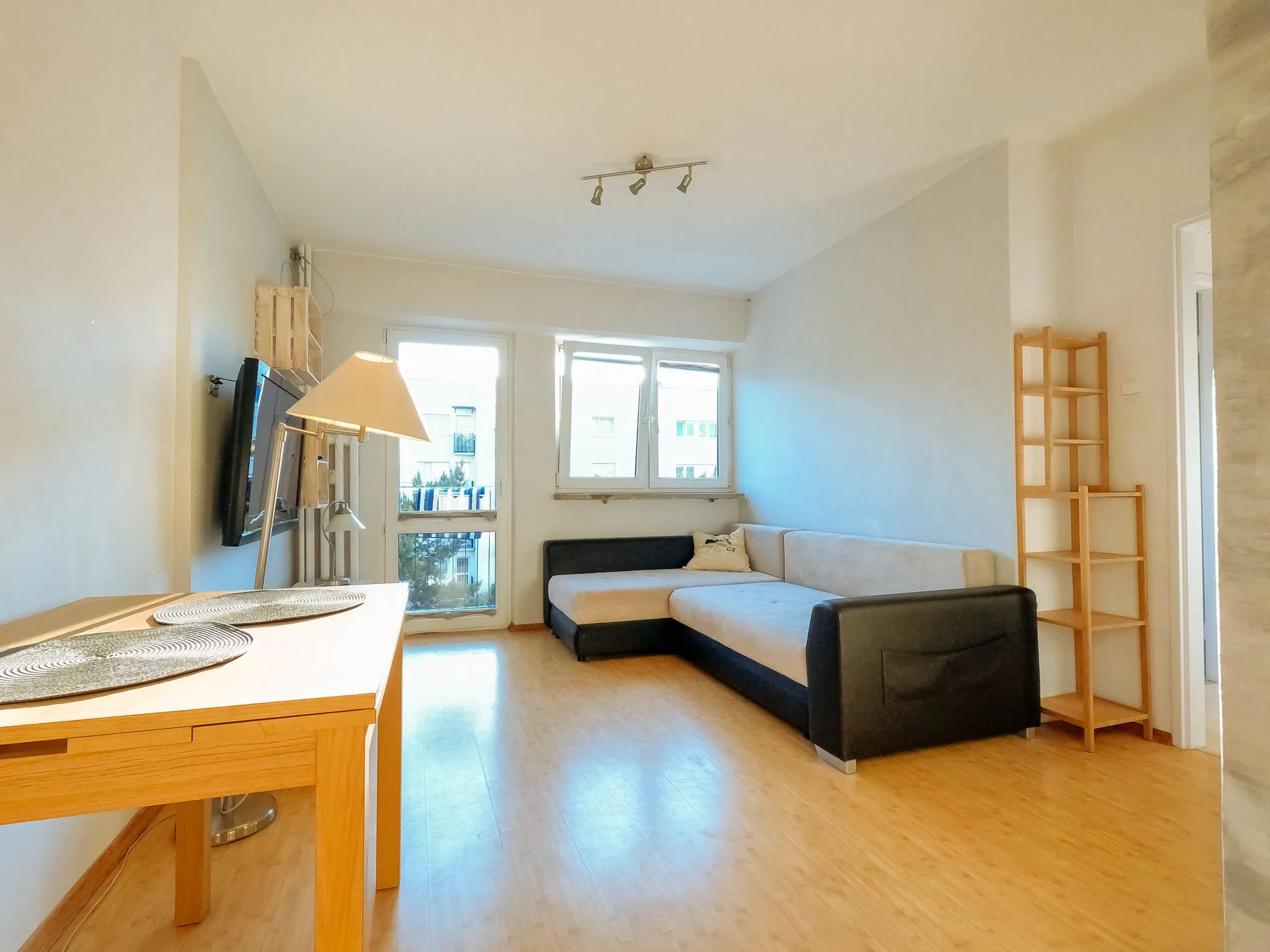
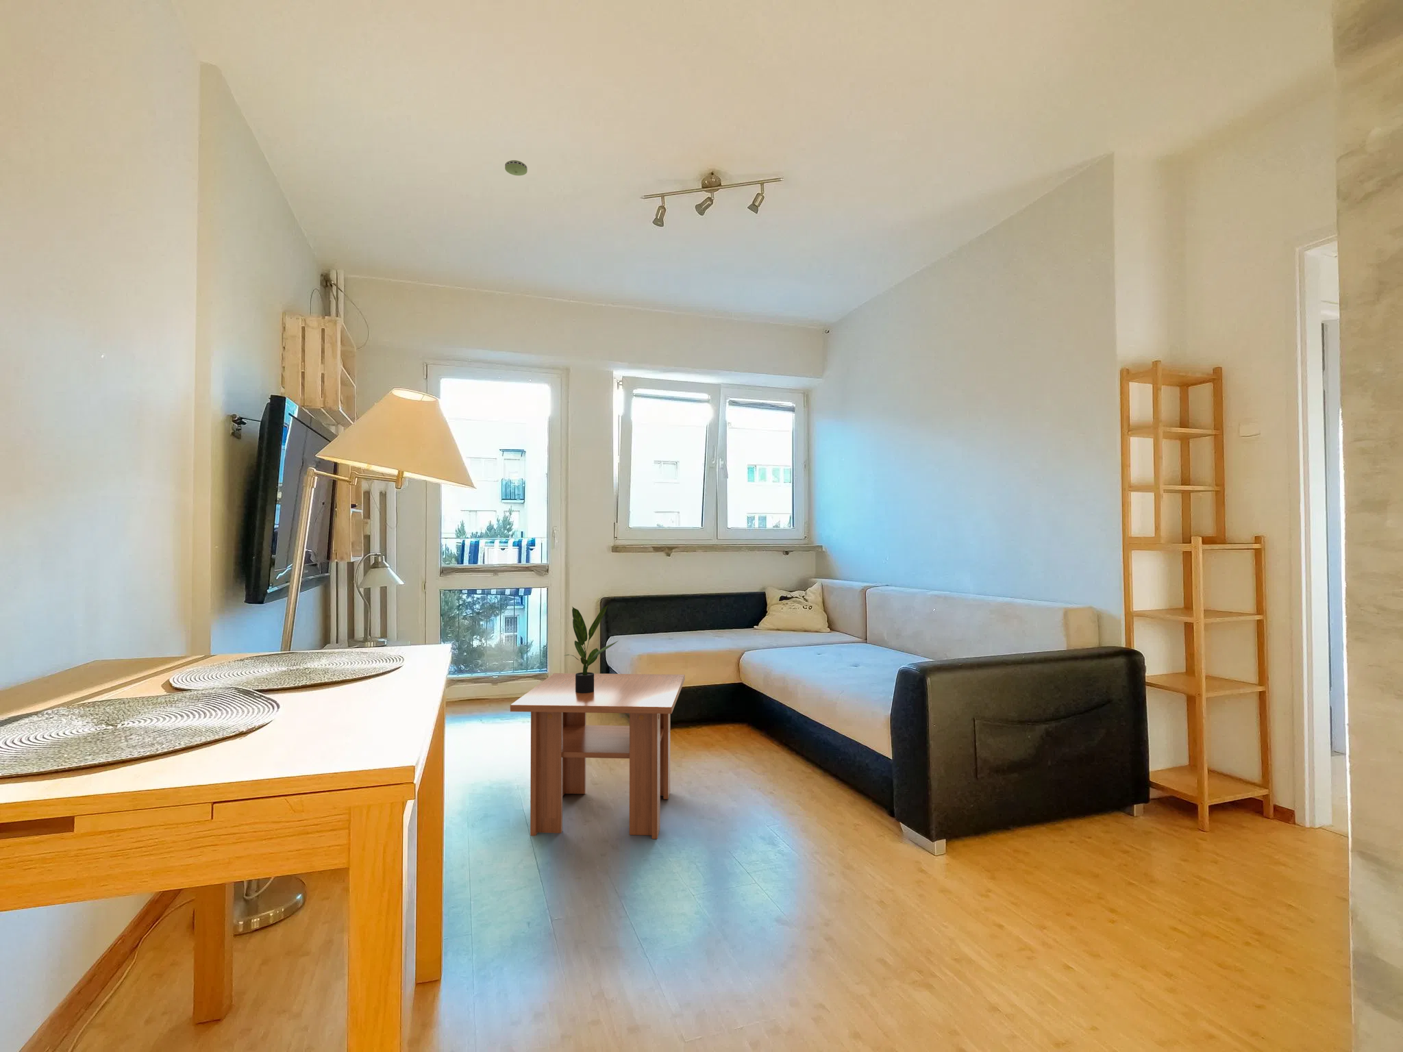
+ potted plant [565,604,620,693]
+ coffee table [509,673,686,840]
+ smoke detector [504,159,528,176]
